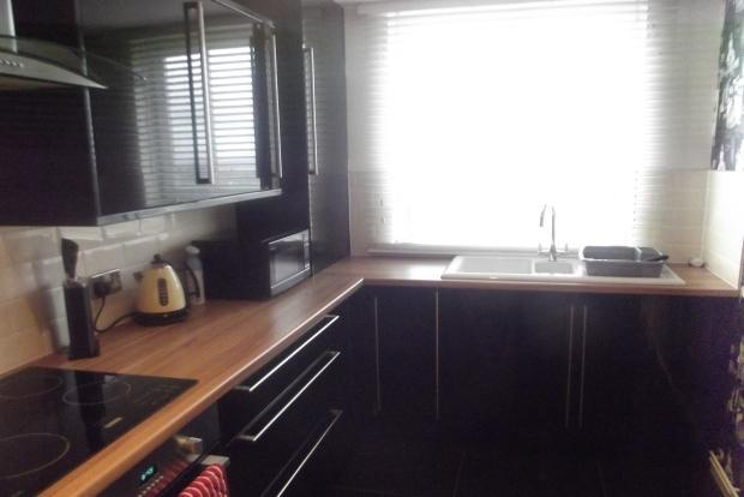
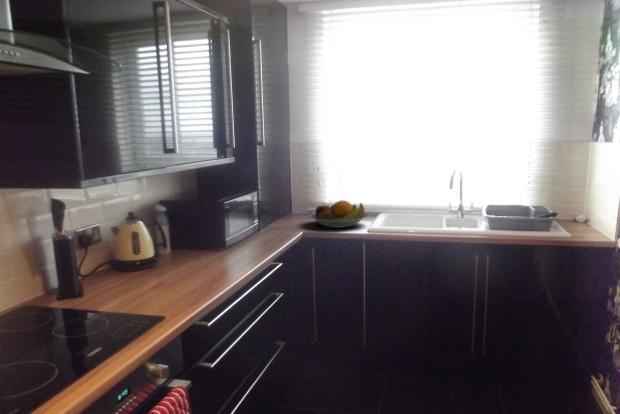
+ fruit bowl [307,199,370,229]
